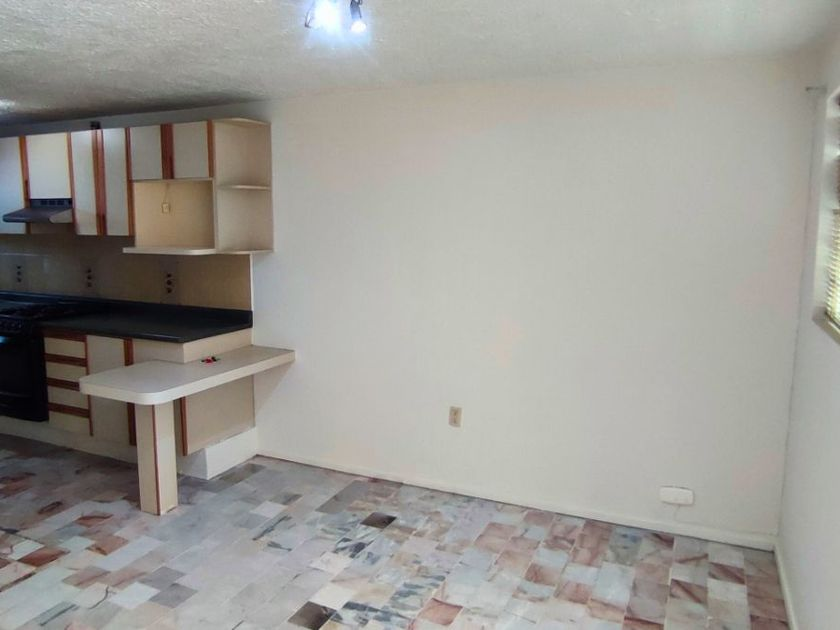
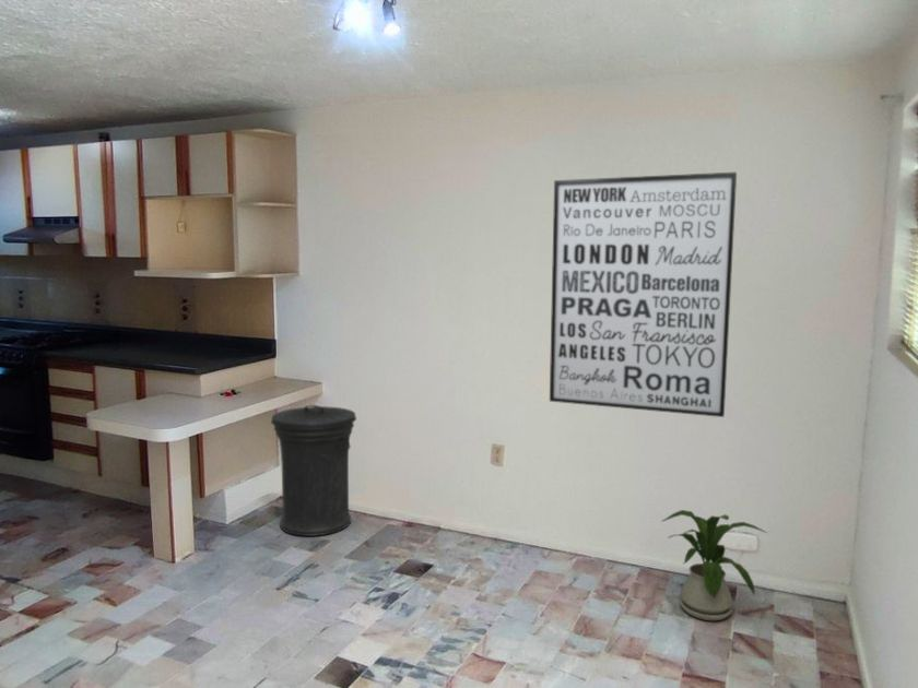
+ wall art [549,171,738,418]
+ trash can [270,404,357,537]
+ house plant [661,509,767,621]
